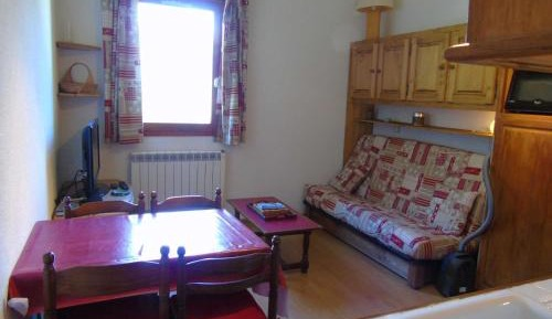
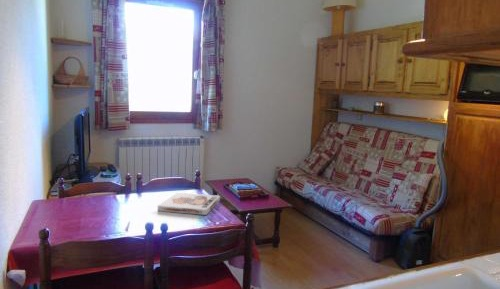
+ board game [157,192,221,216]
